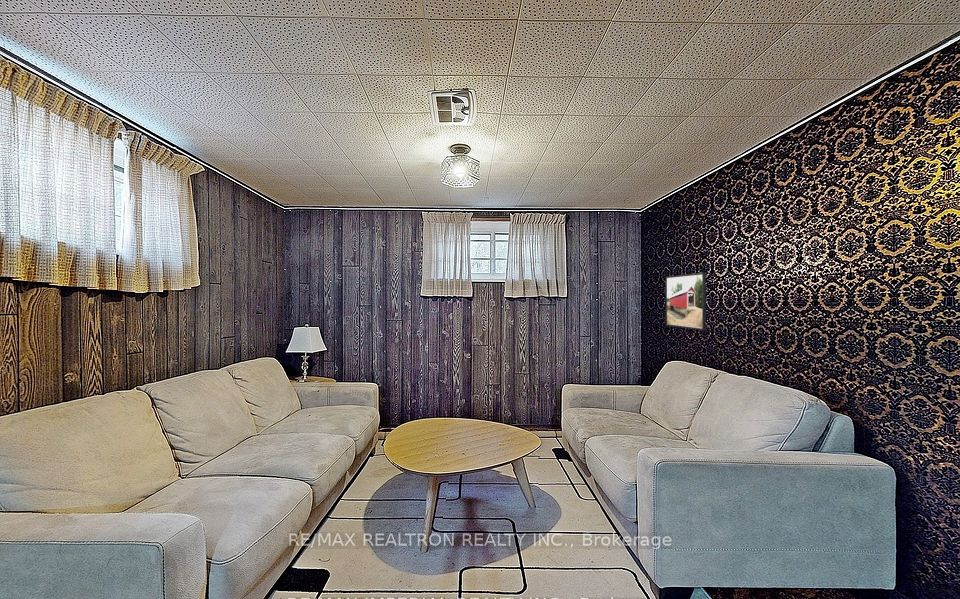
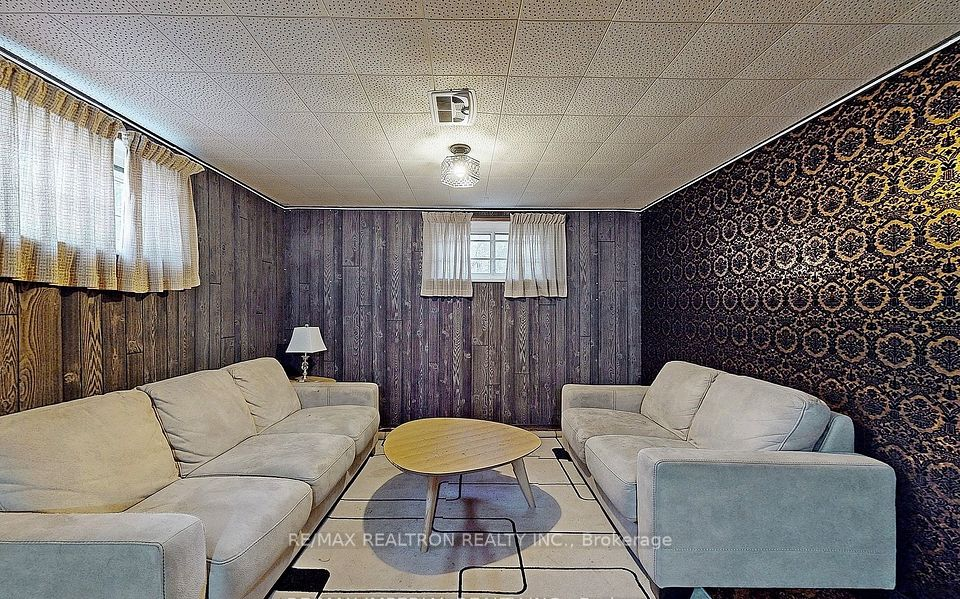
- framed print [665,272,707,331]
